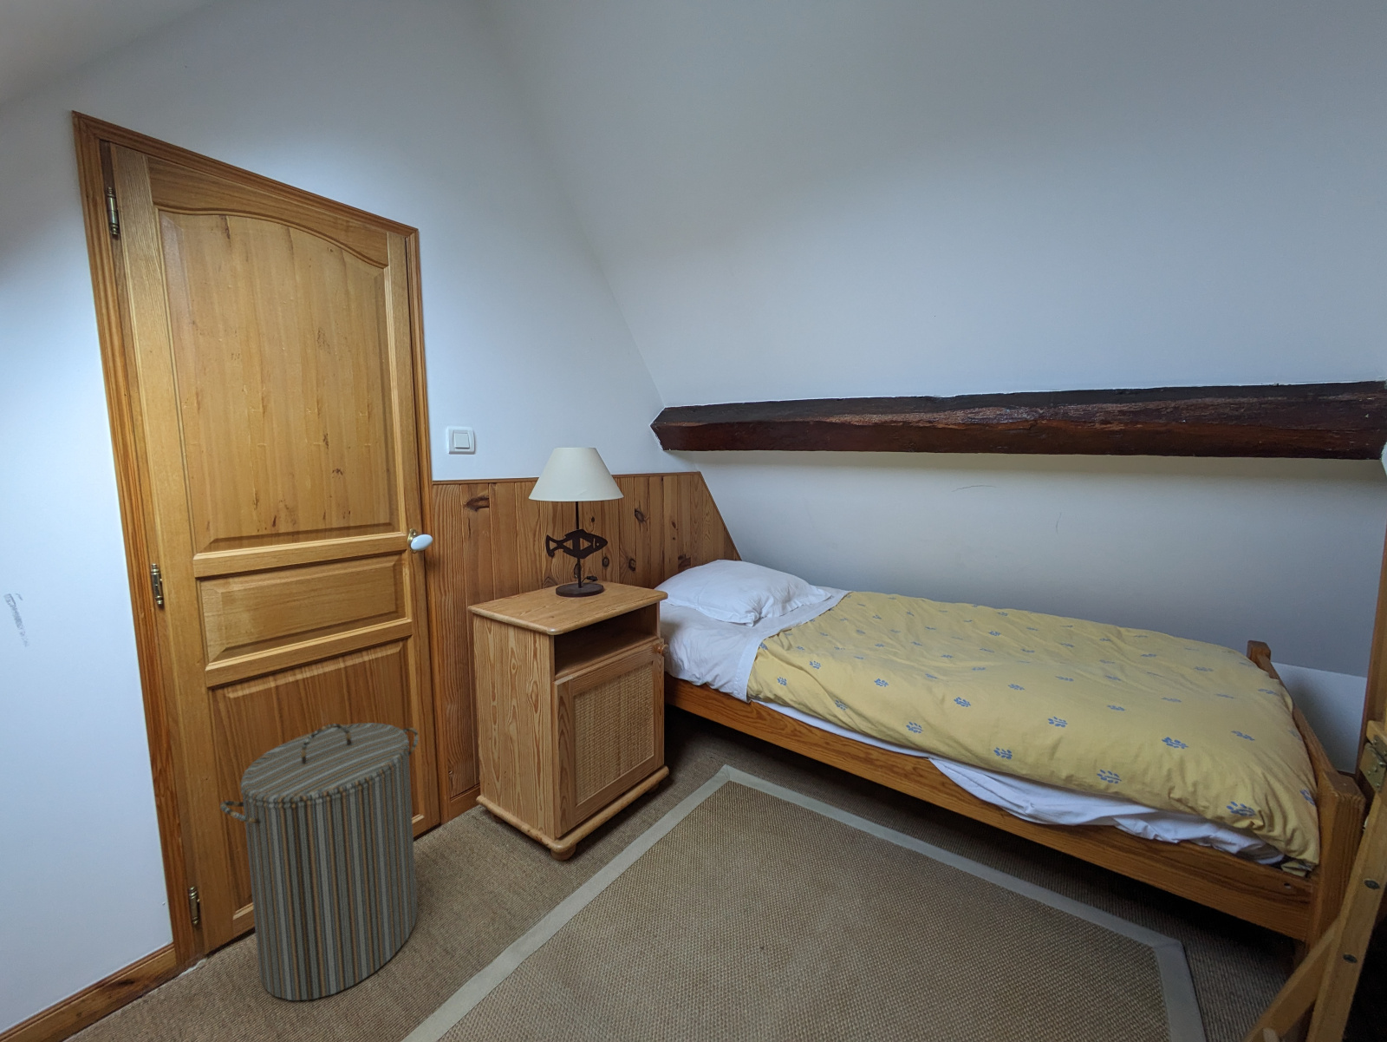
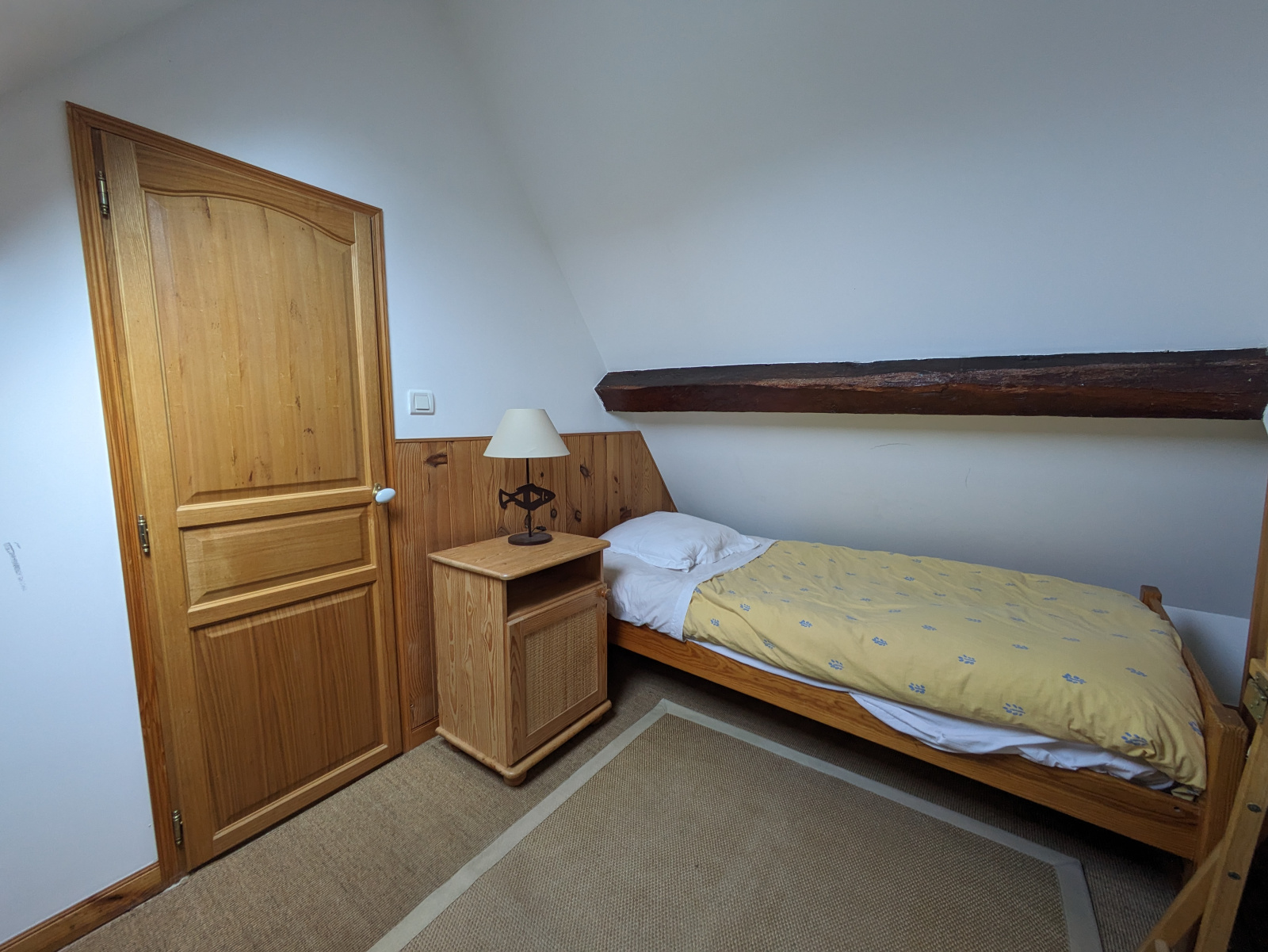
- laundry hamper [219,722,420,1002]
